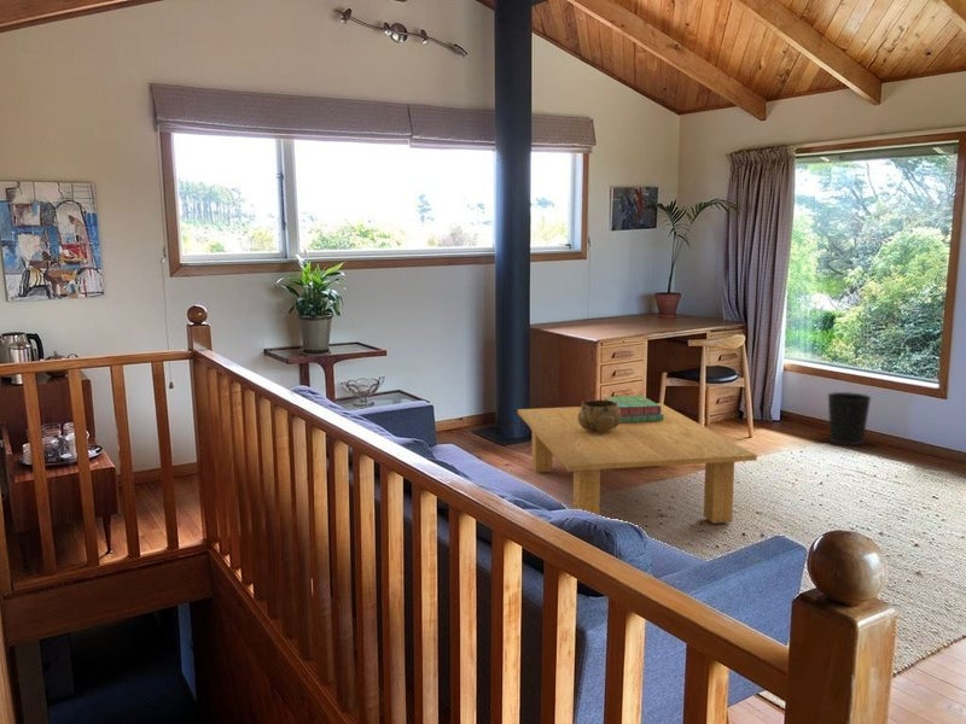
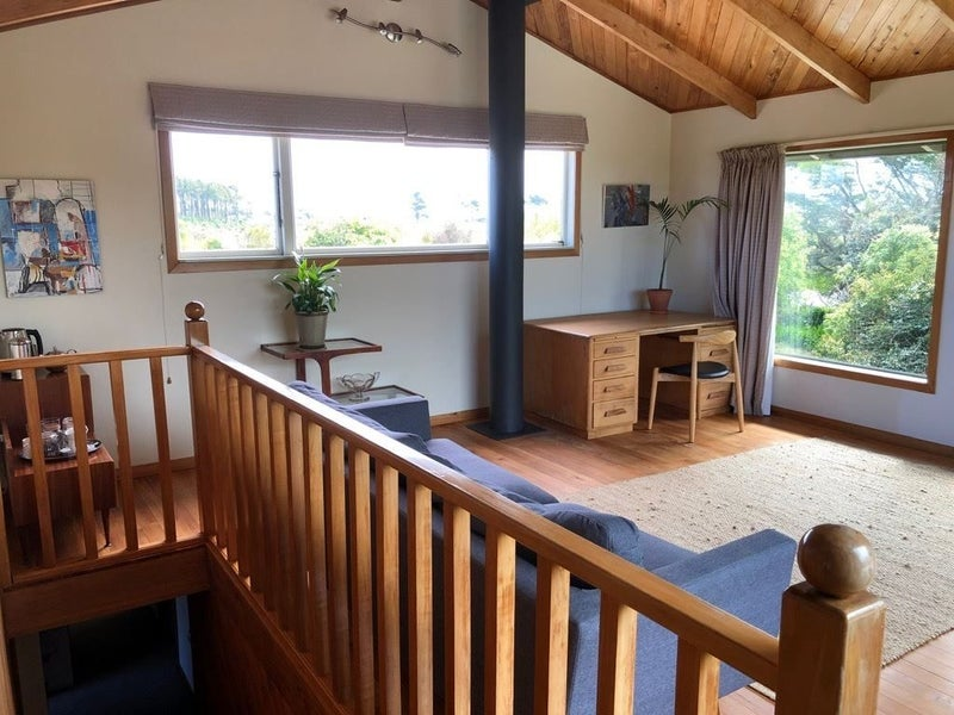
- wastebasket [826,391,873,446]
- stack of books [603,395,663,424]
- decorative bowl [578,398,621,433]
- coffee table [517,402,758,525]
